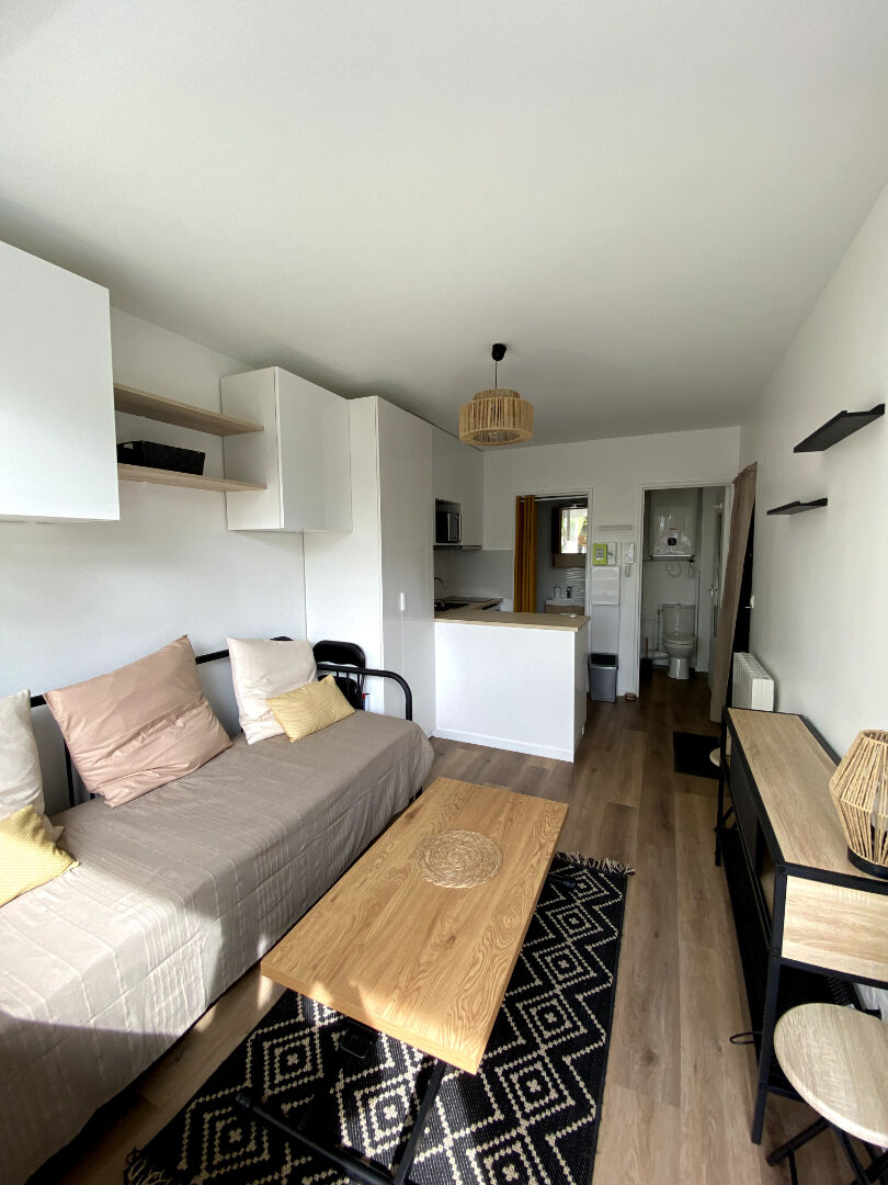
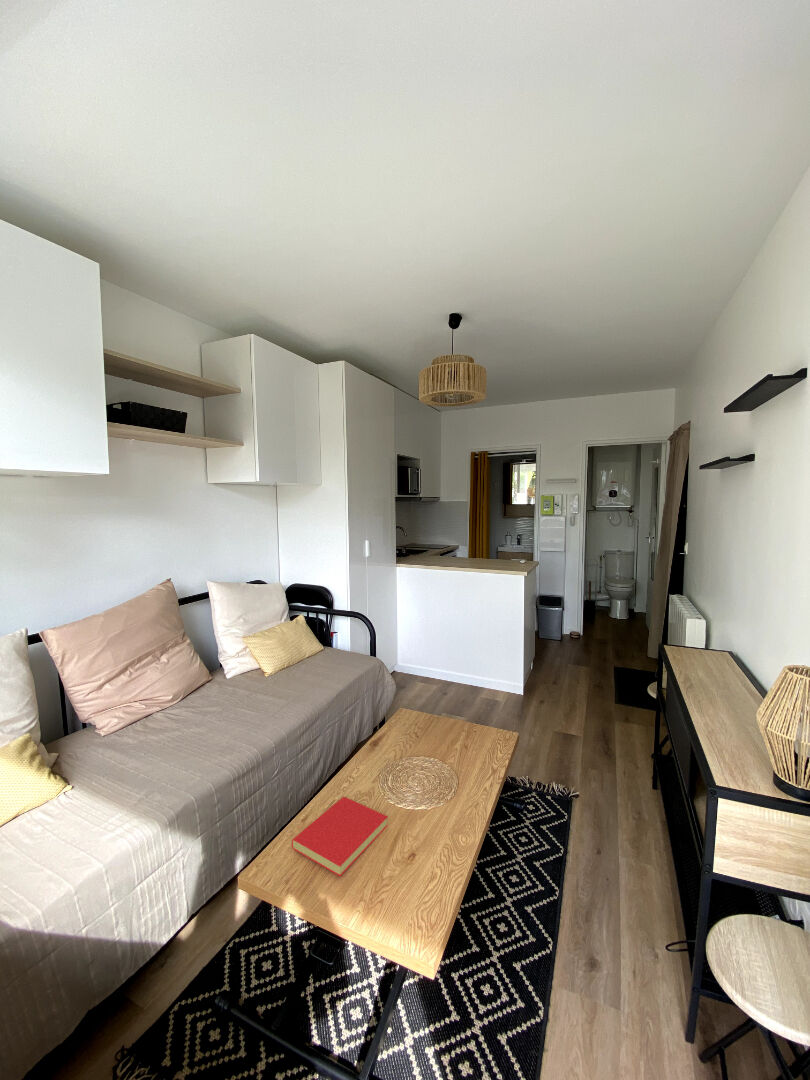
+ book [291,796,389,877]
